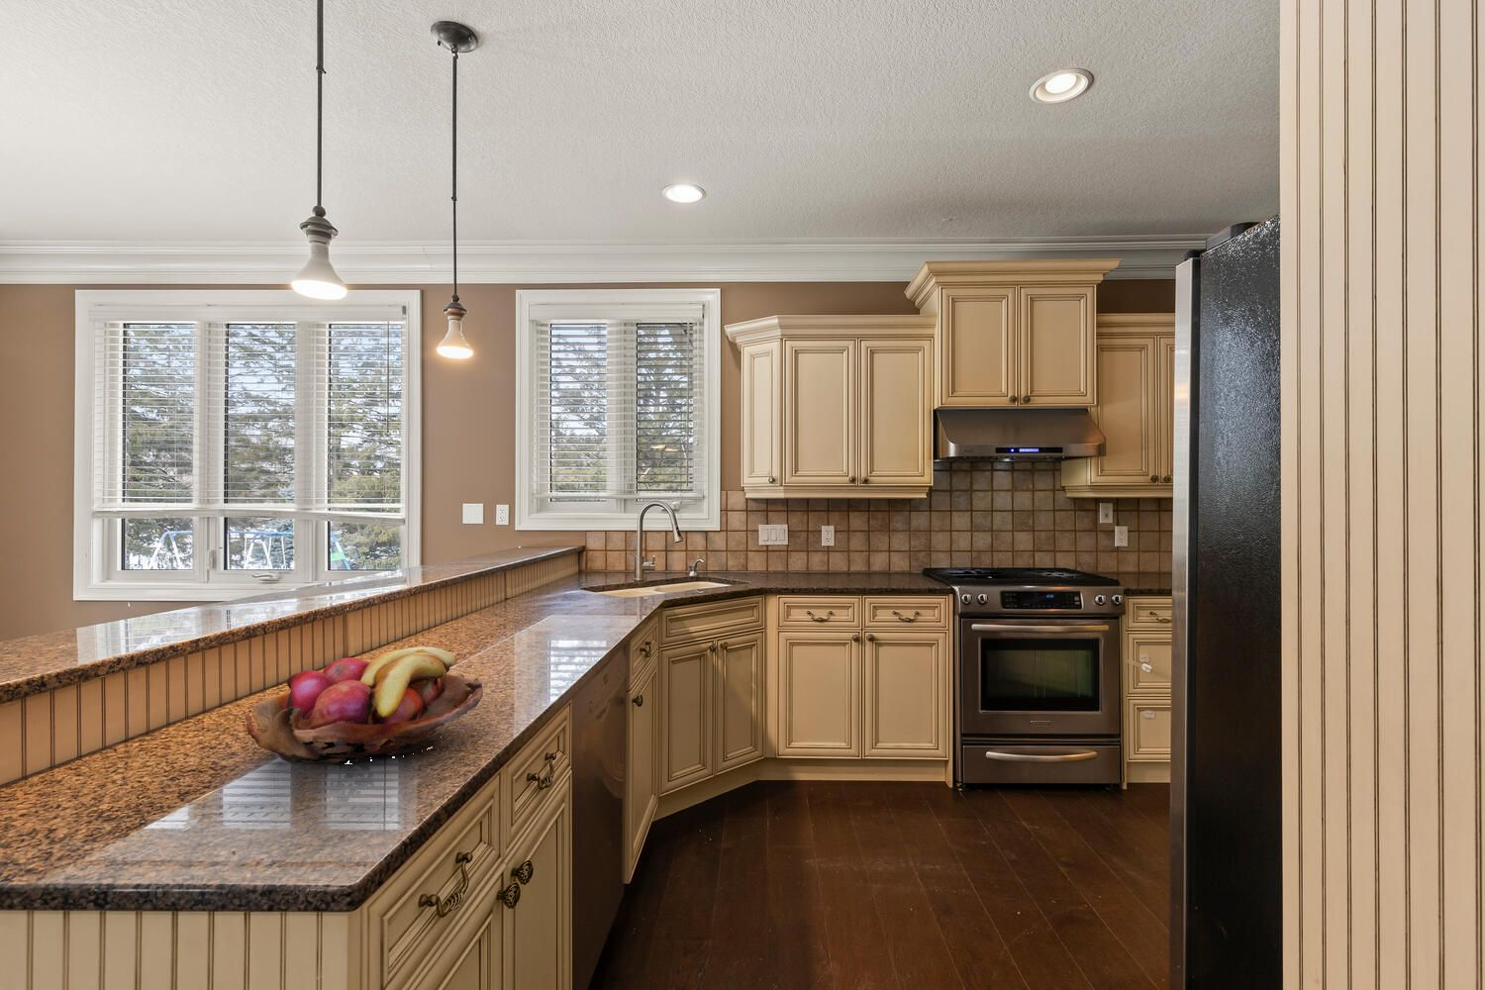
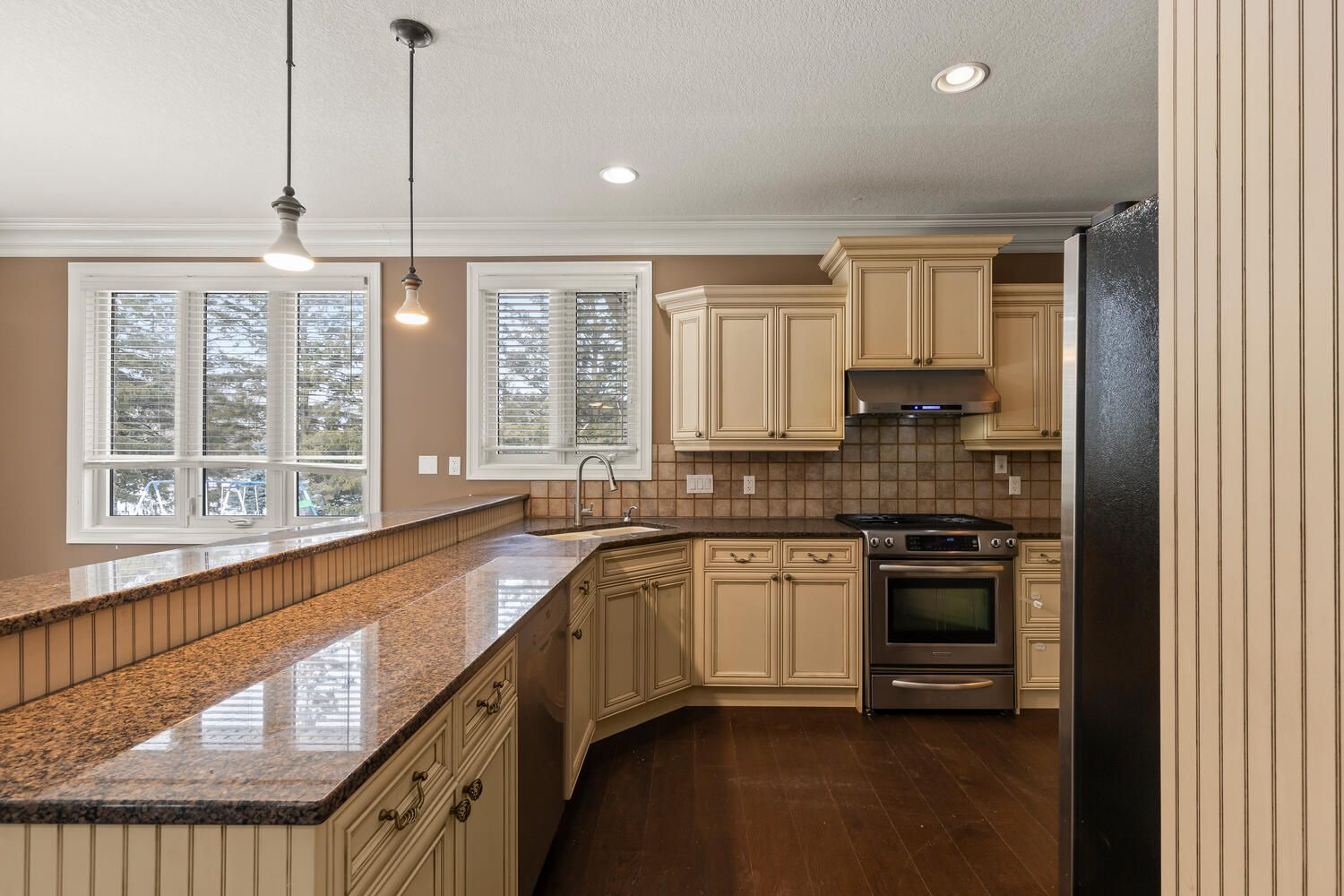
- fruit basket [243,645,484,766]
